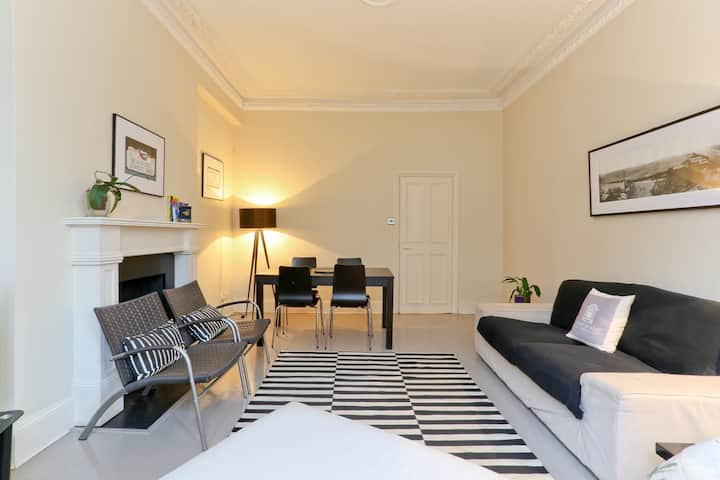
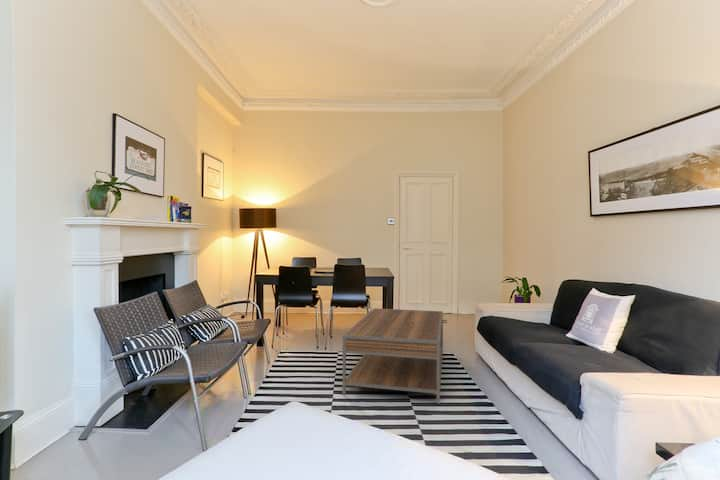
+ coffee table [341,307,448,405]
